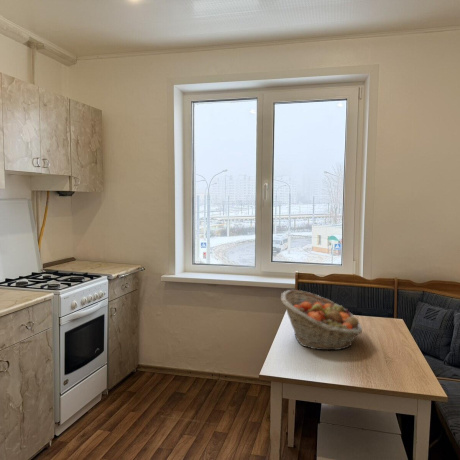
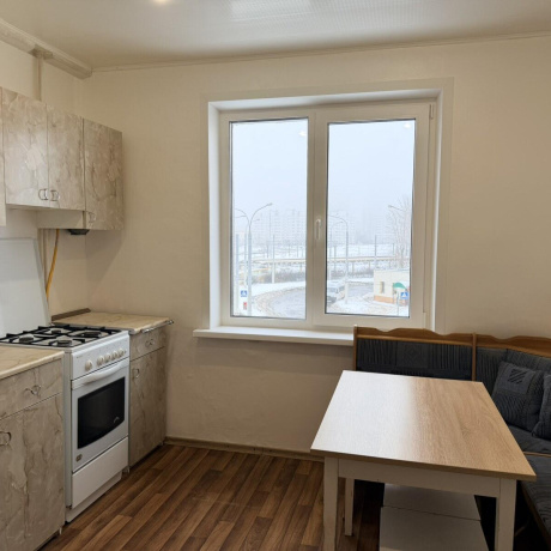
- fruit basket [280,289,363,351]
